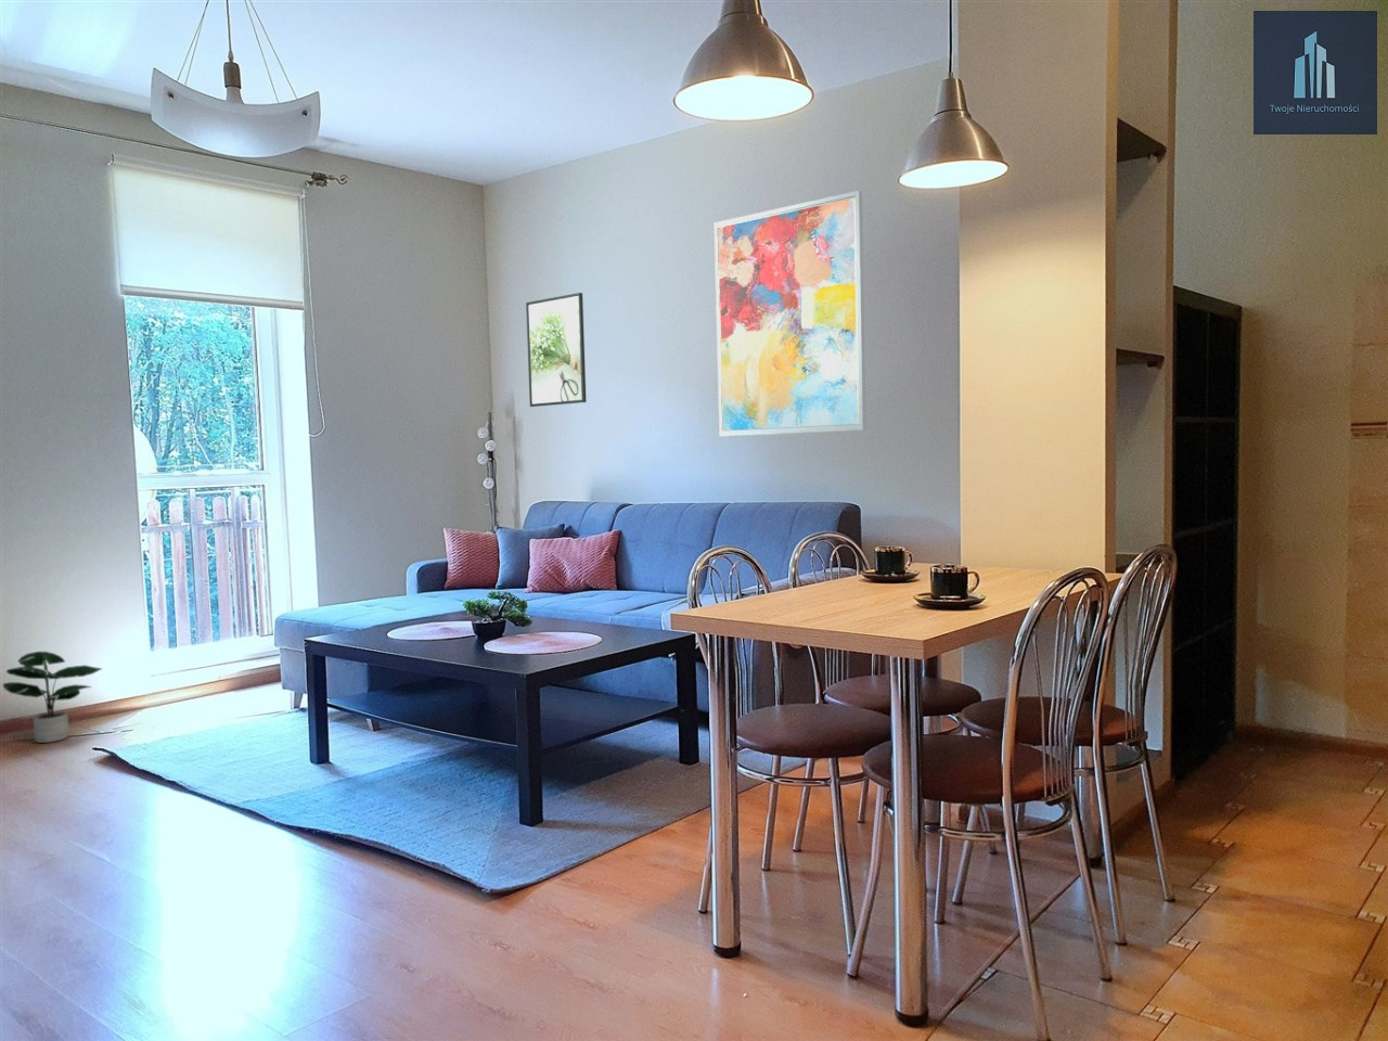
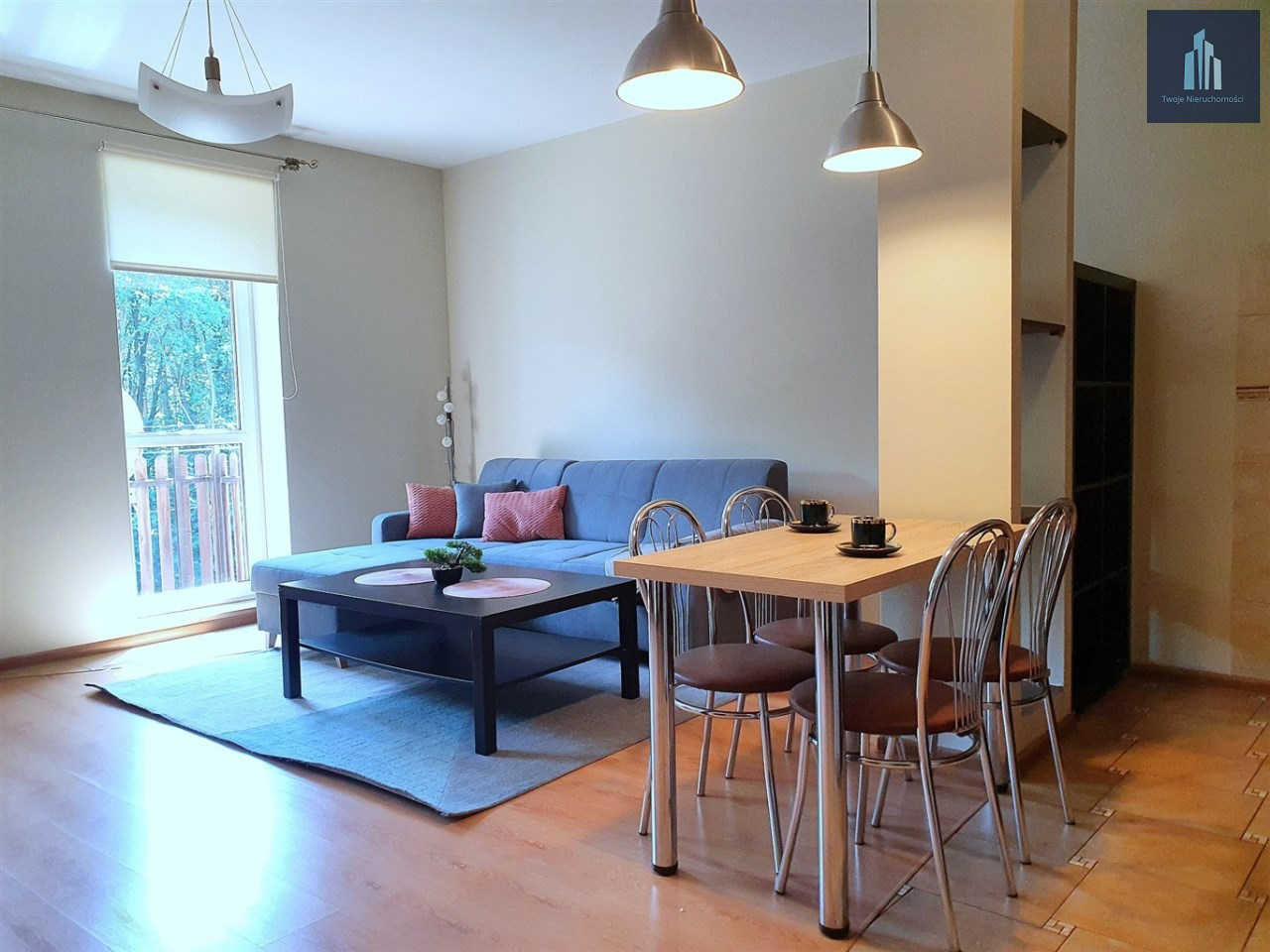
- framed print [525,292,588,408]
- potted plant [1,651,103,744]
- wall art [714,190,868,438]
